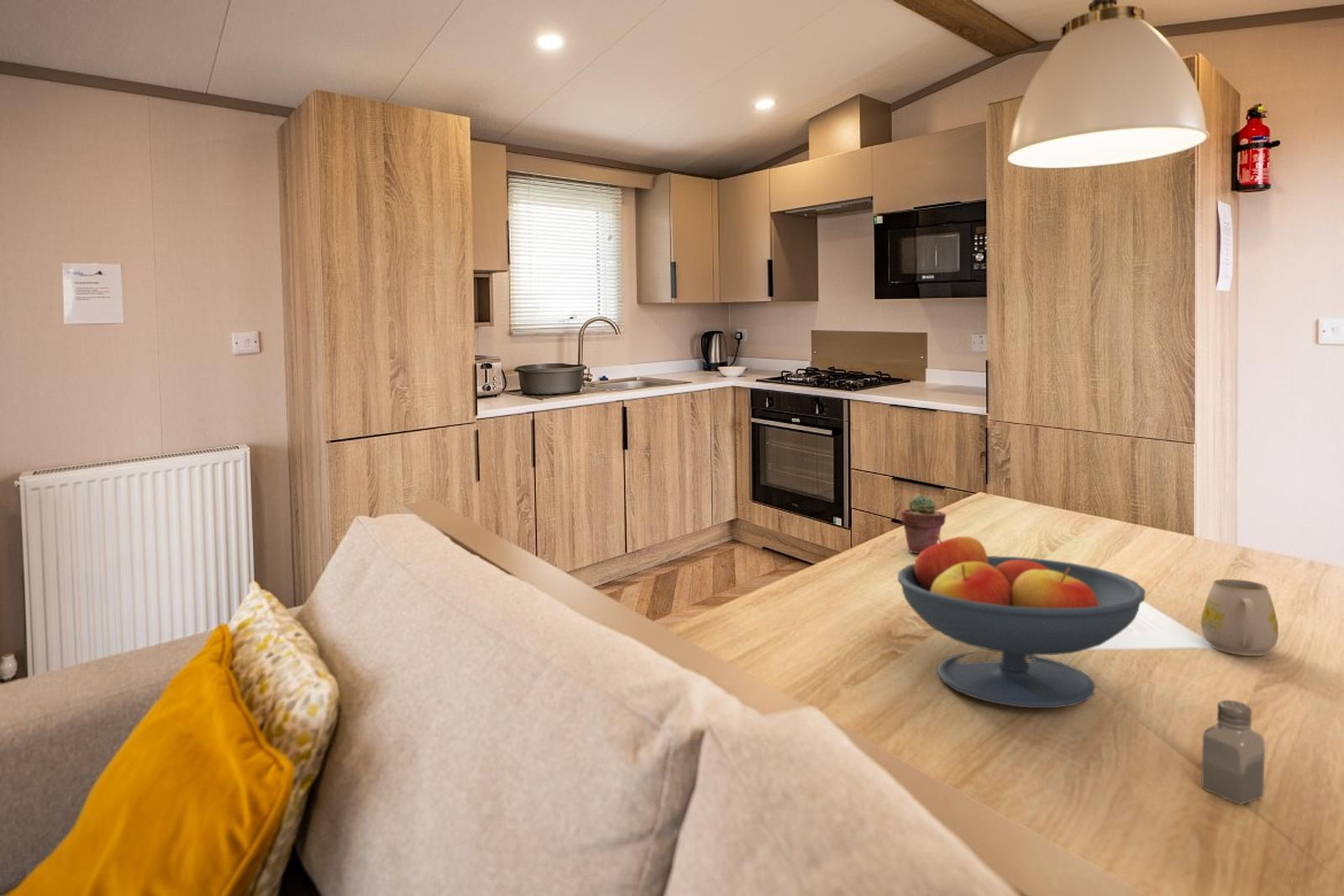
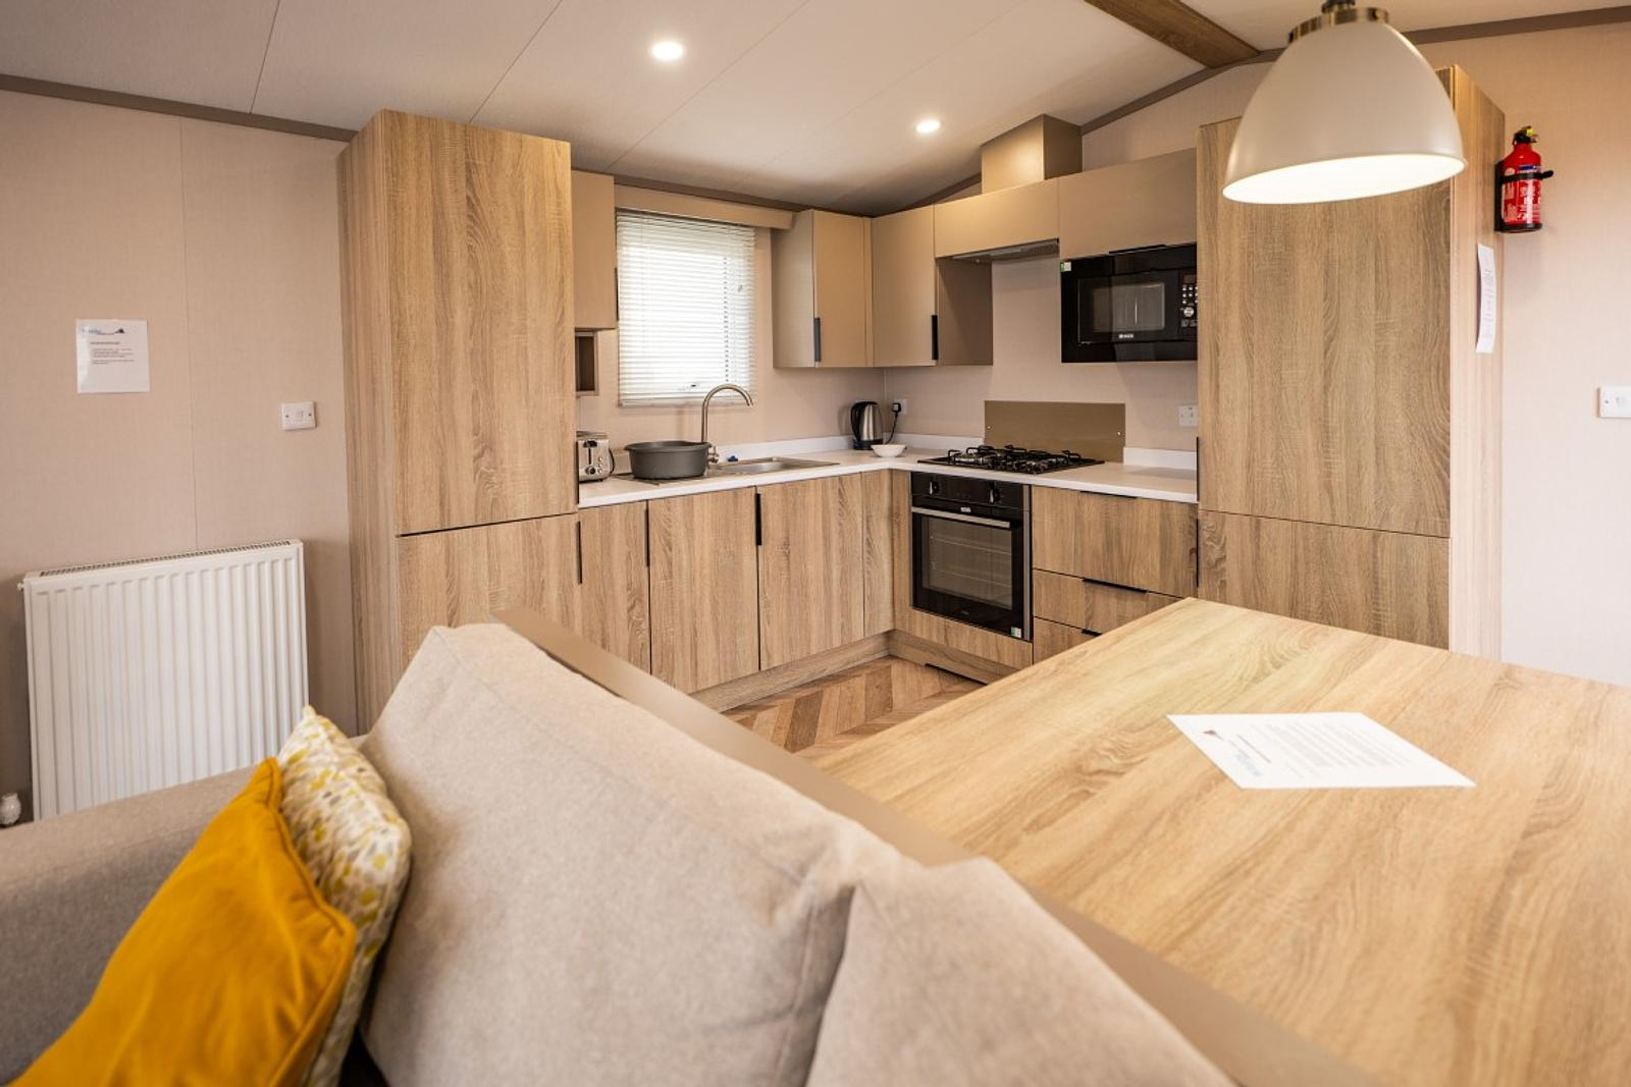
- fruit bowl [897,533,1147,709]
- saltshaker [1201,700,1266,805]
- mug [1200,579,1279,657]
- potted succulent [900,495,947,554]
